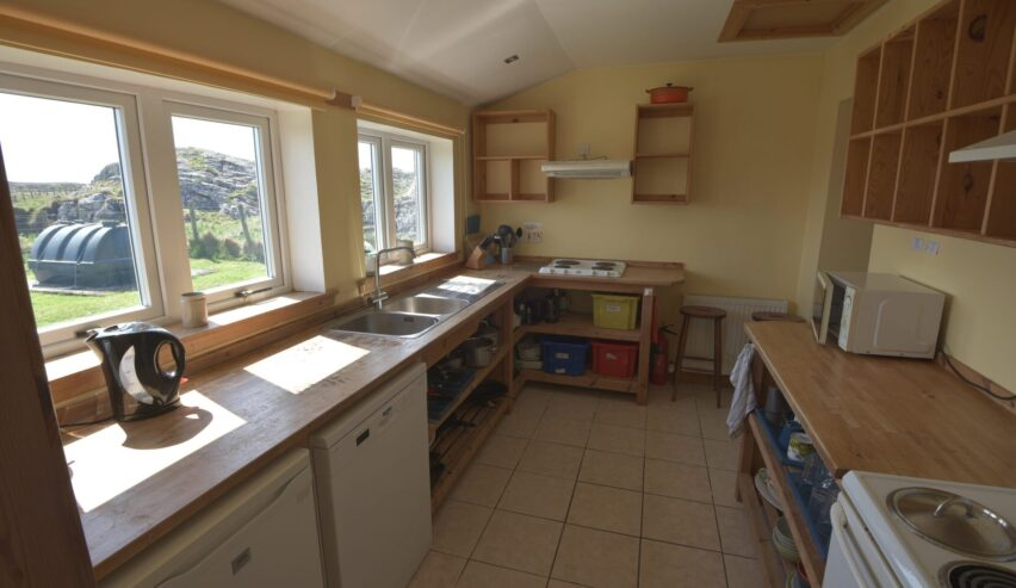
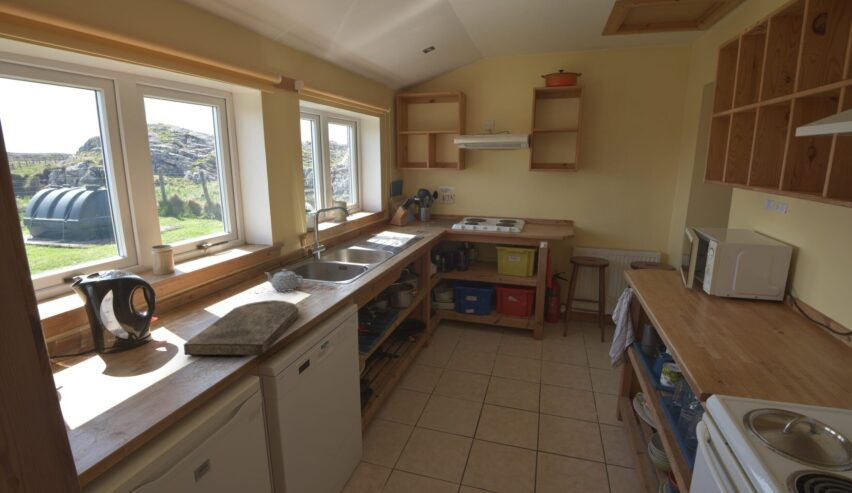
+ teapot [264,268,304,292]
+ cutting board [183,299,299,356]
